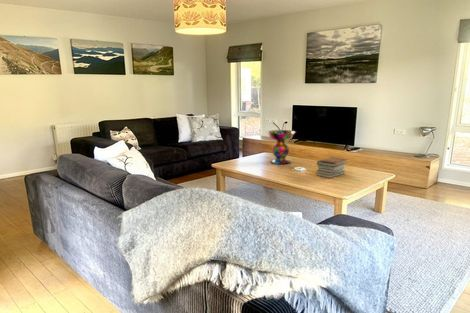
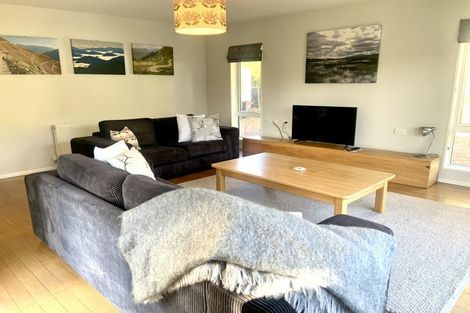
- decorative bowl [265,129,296,165]
- book stack [315,156,348,179]
